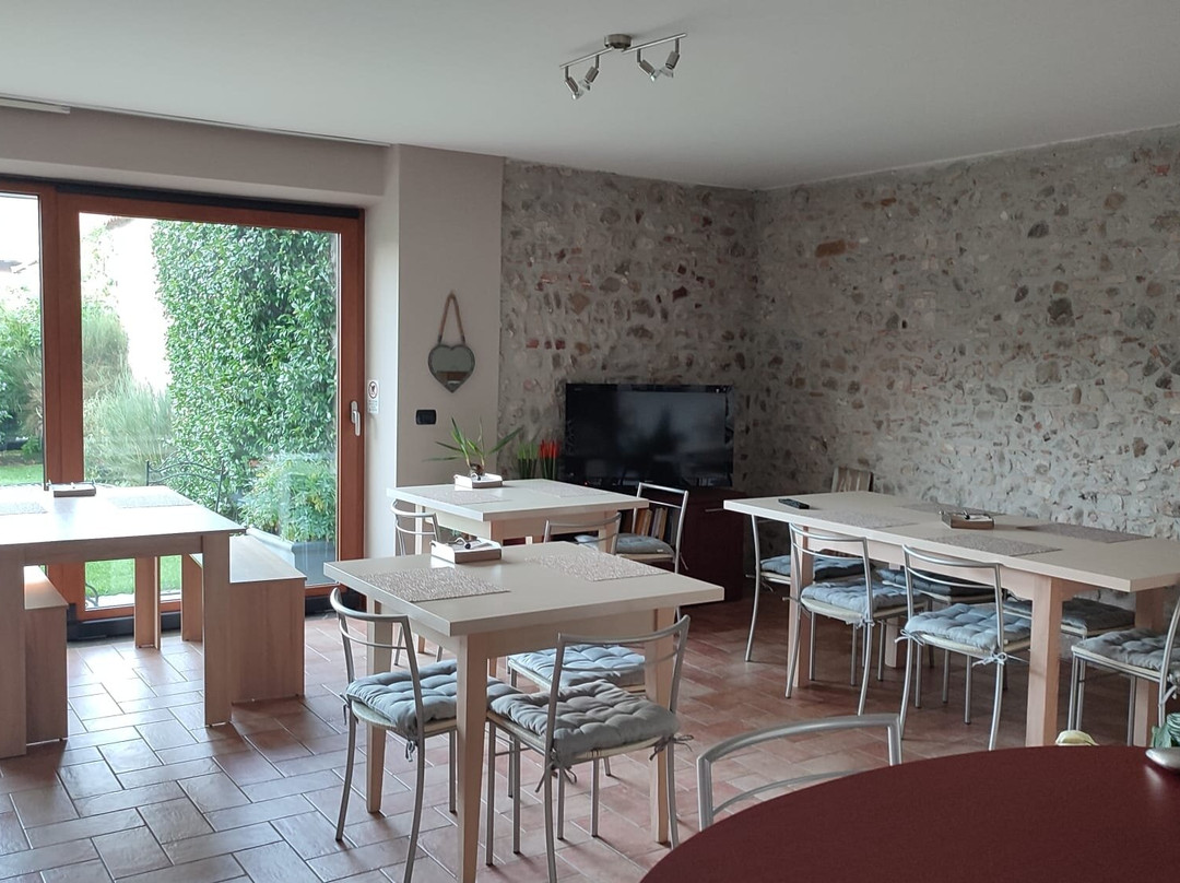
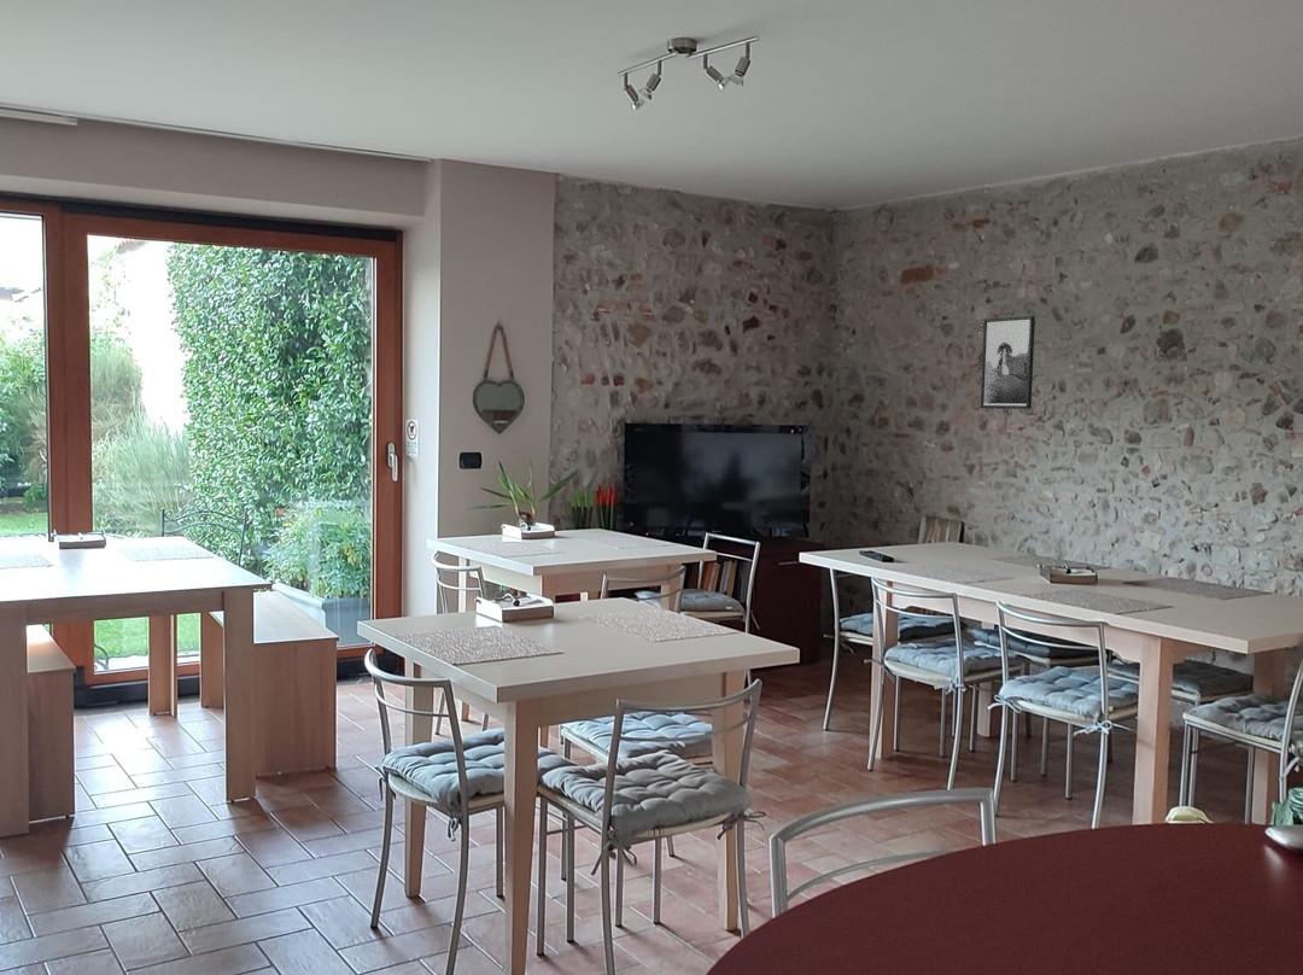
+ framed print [980,315,1036,410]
